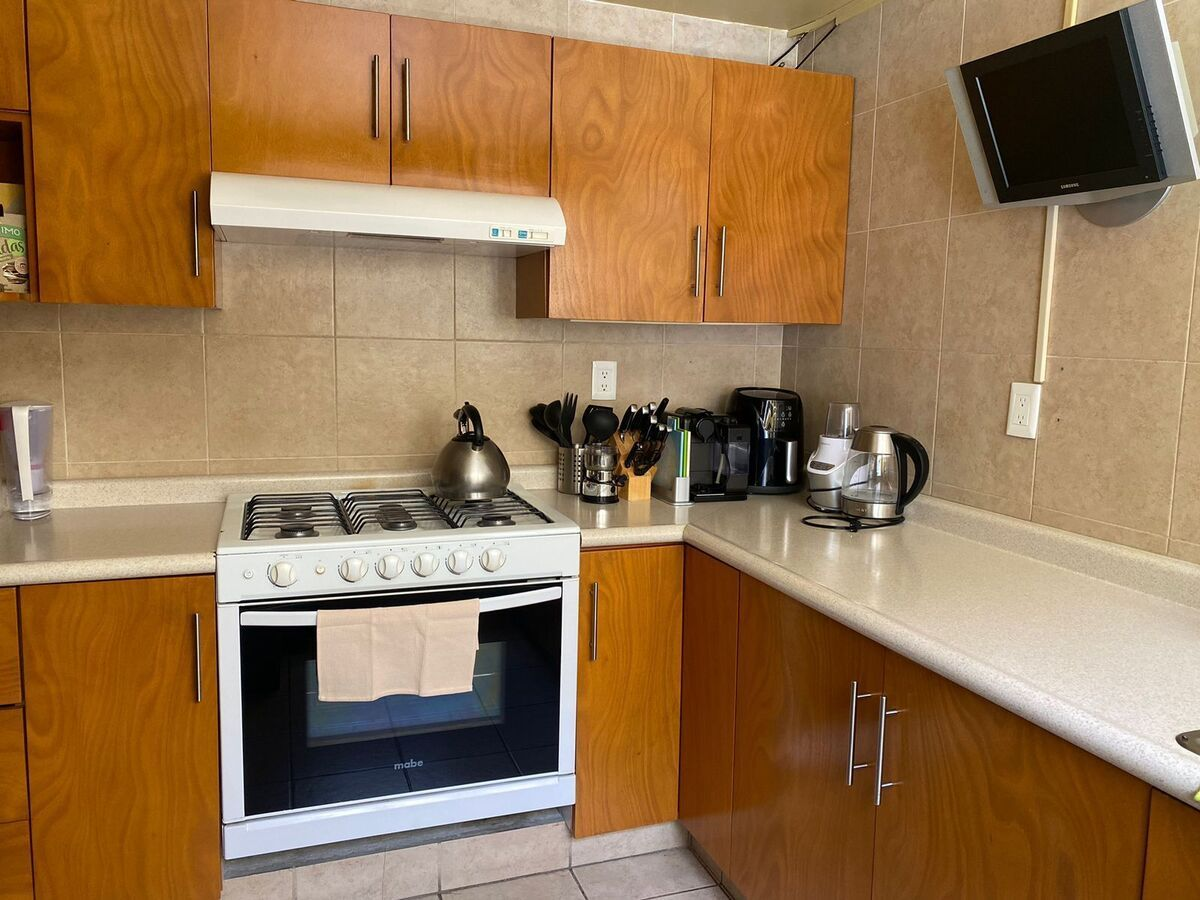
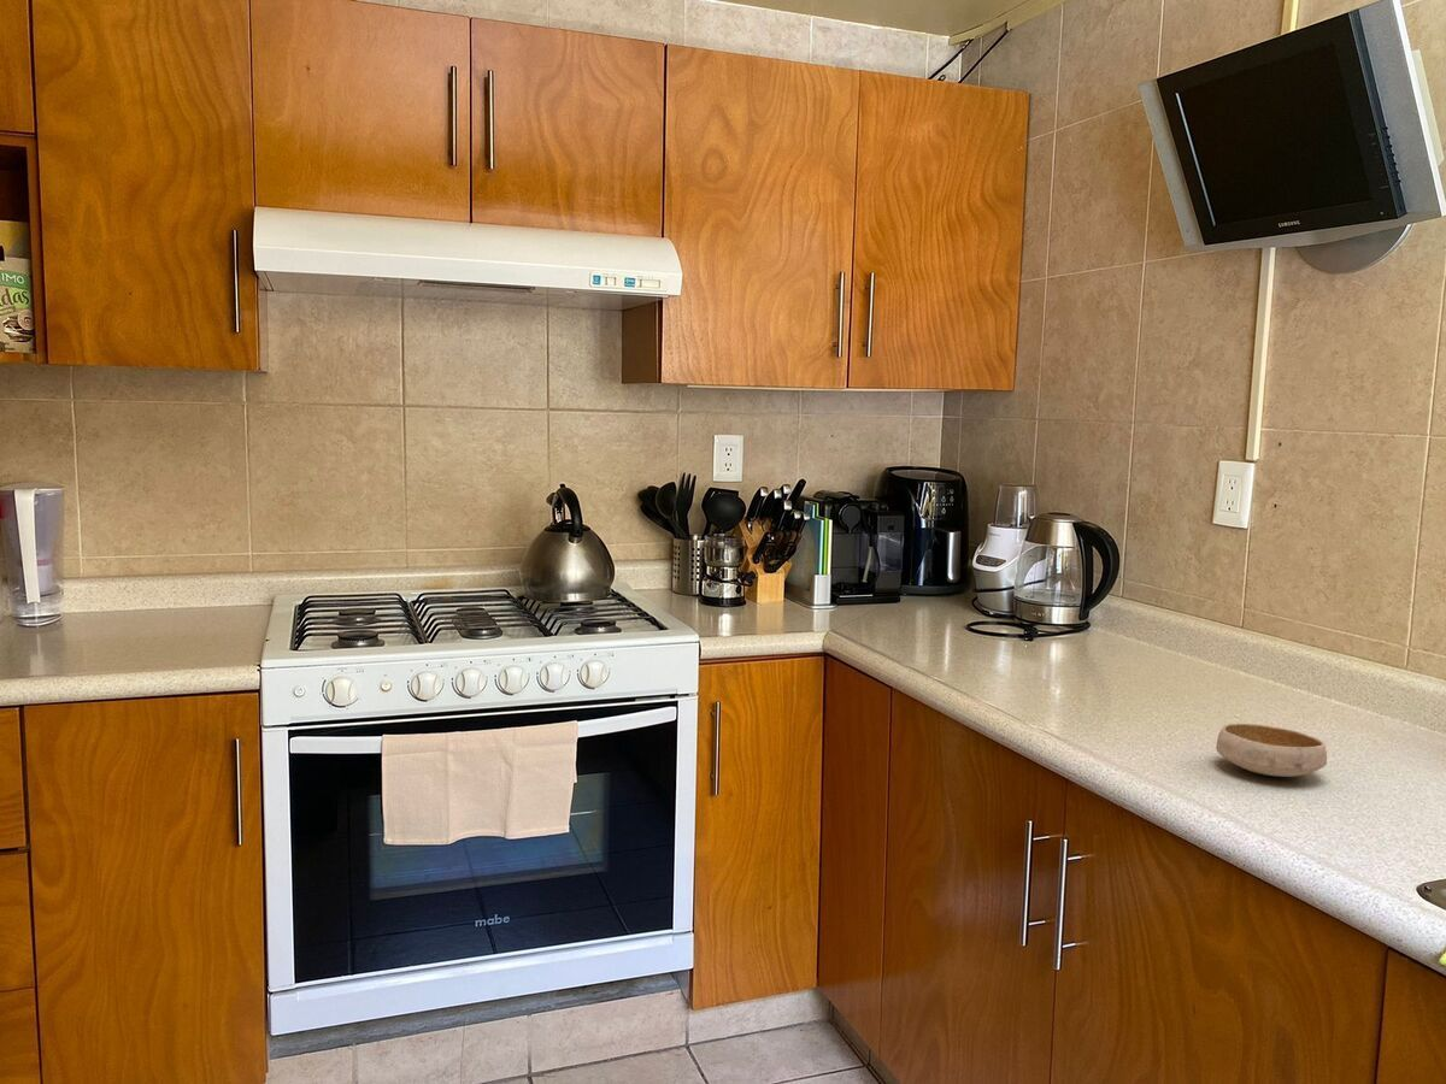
+ bowl [1215,723,1328,778]
